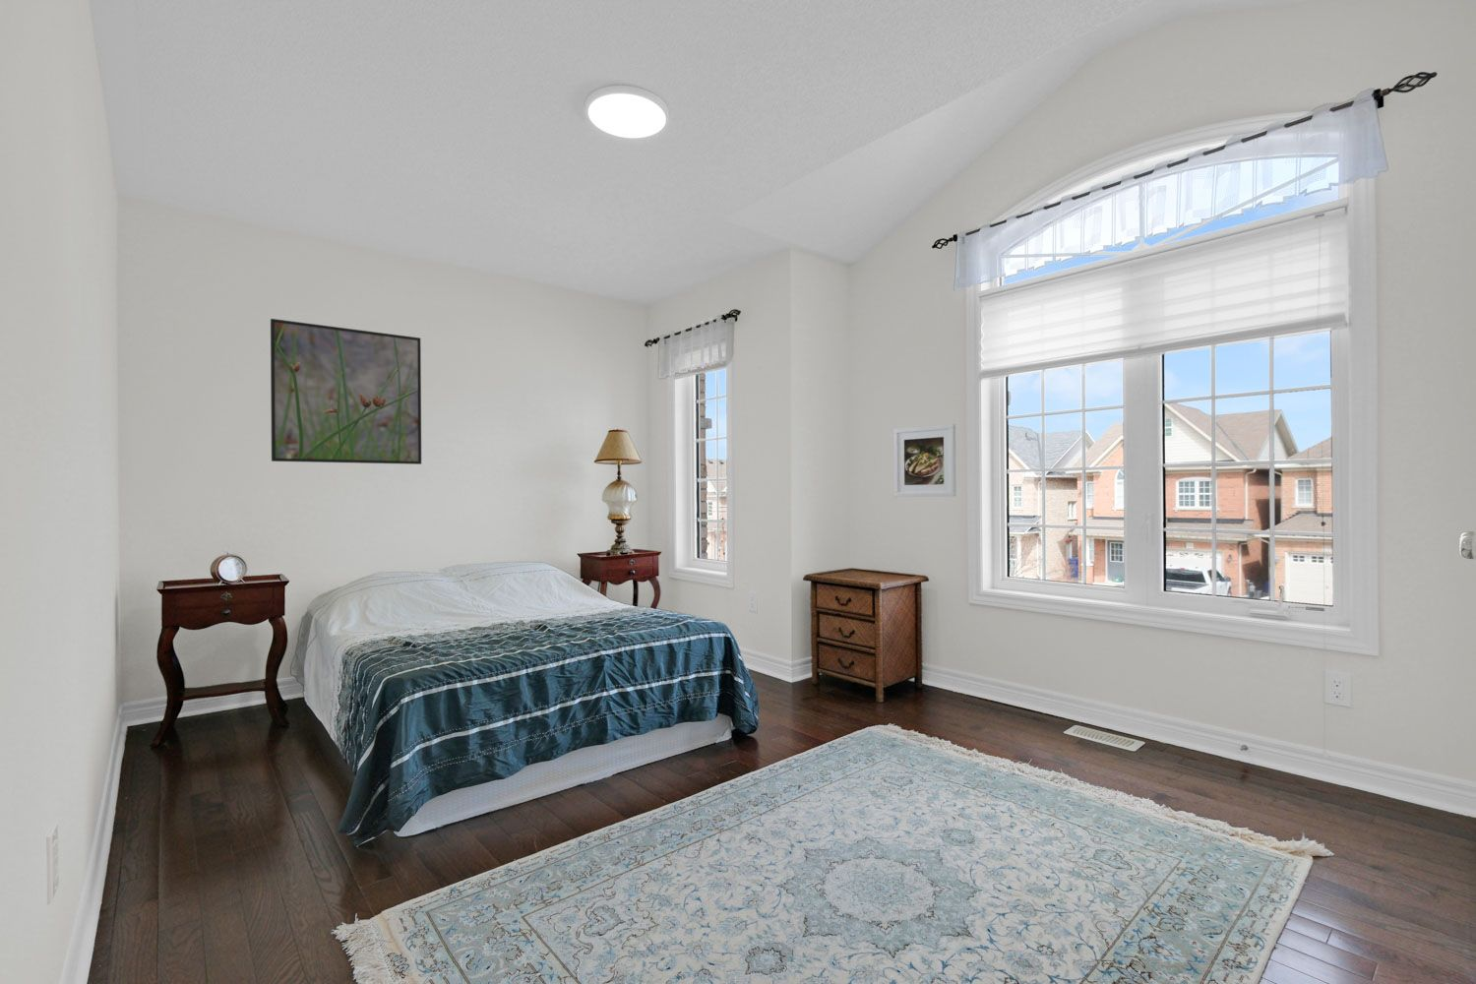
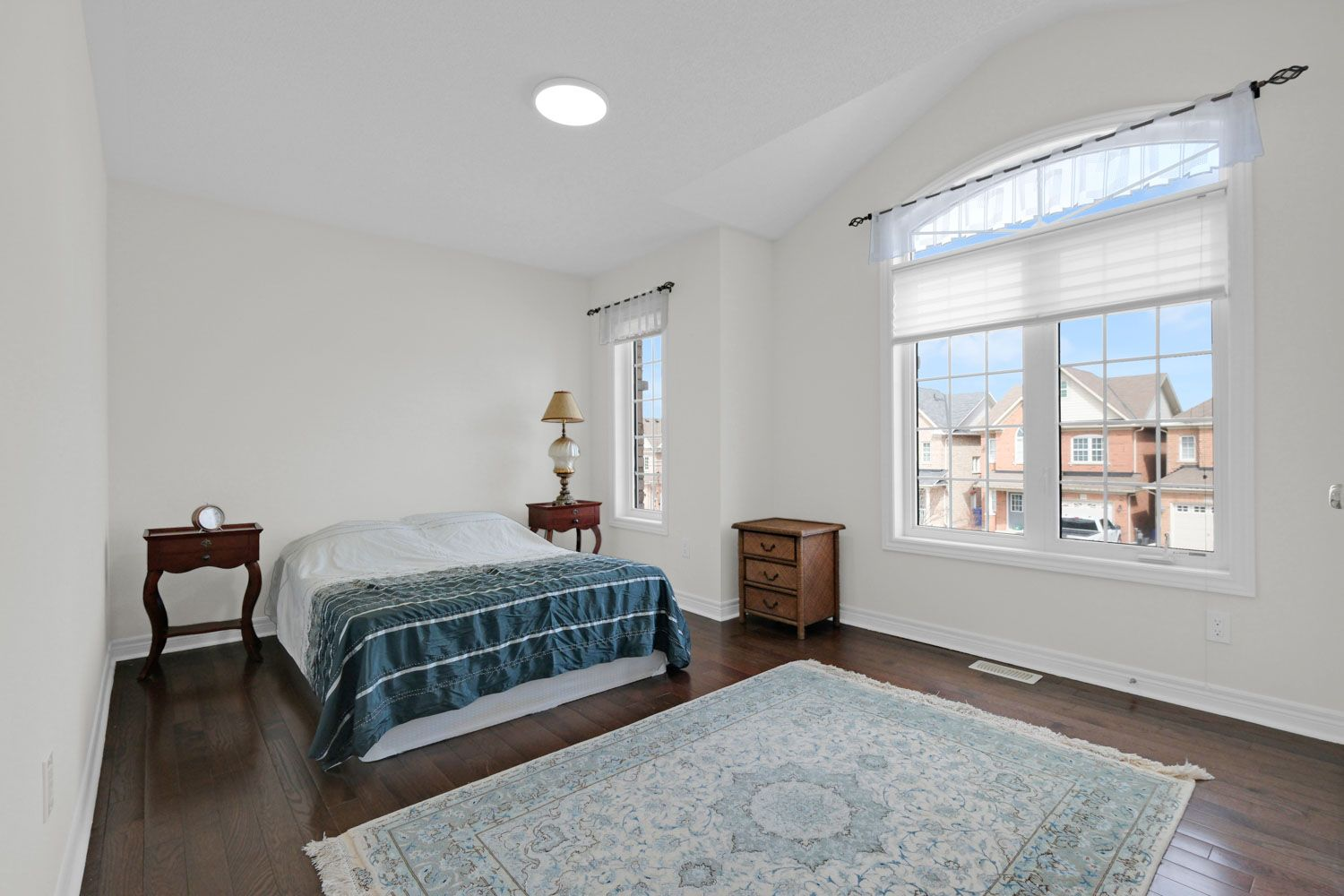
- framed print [270,317,422,466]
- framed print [894,423,958,496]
